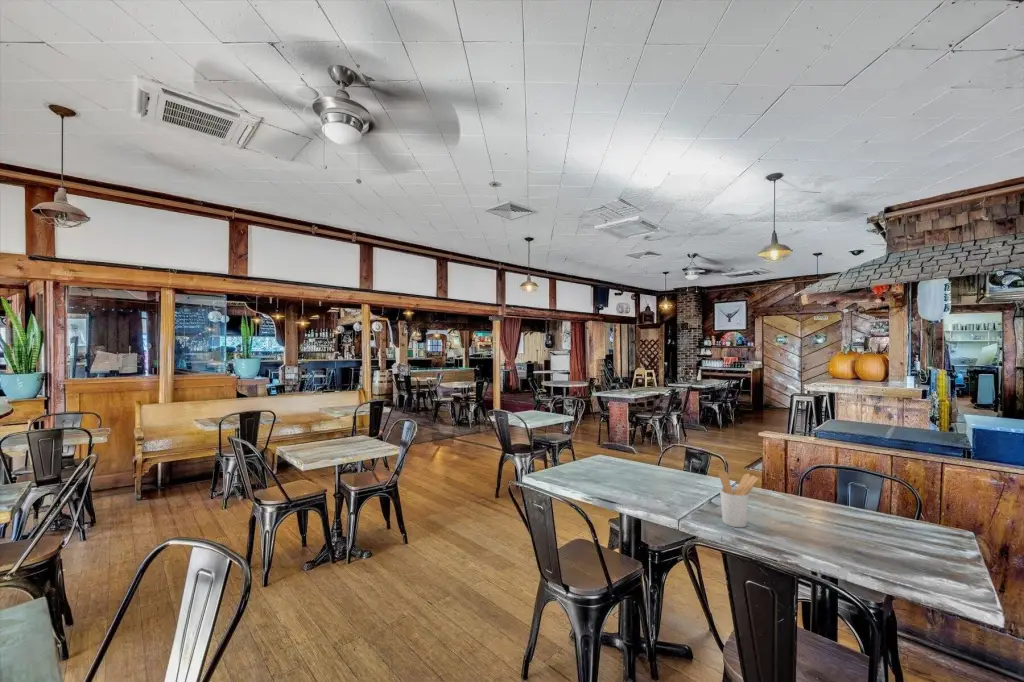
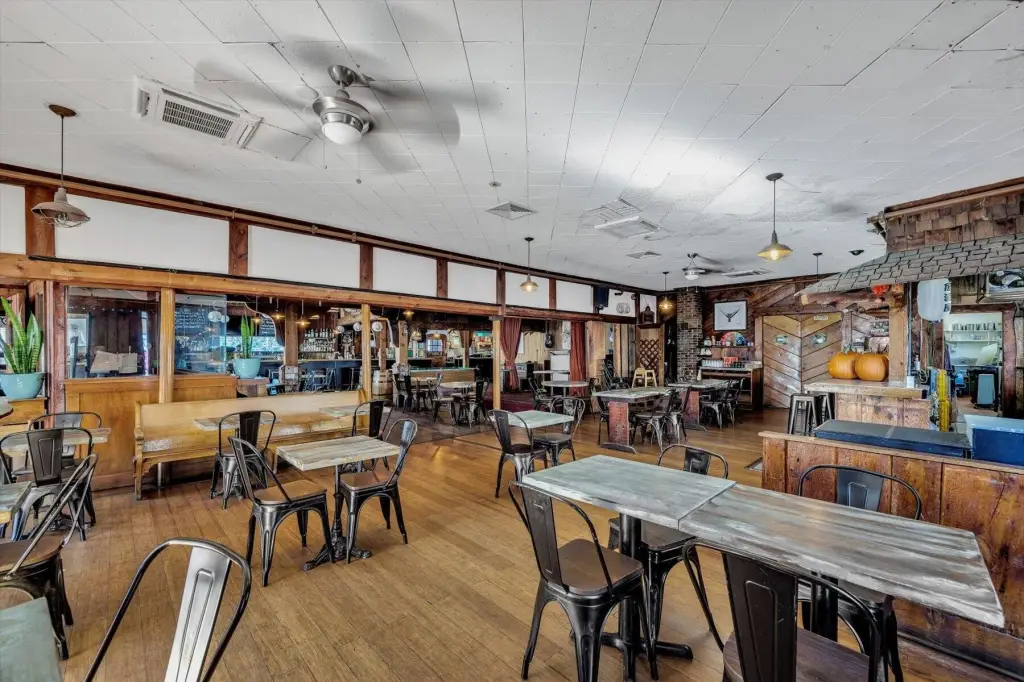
- utensil holder [718,470,759,528]
